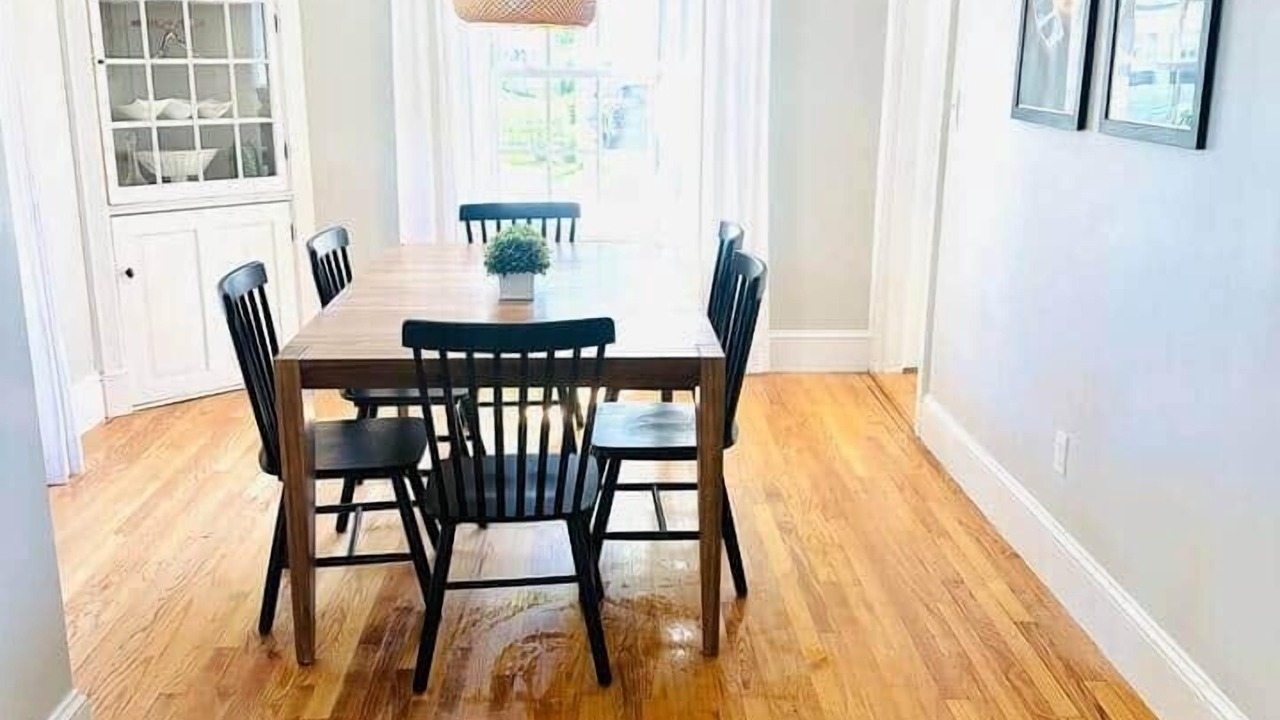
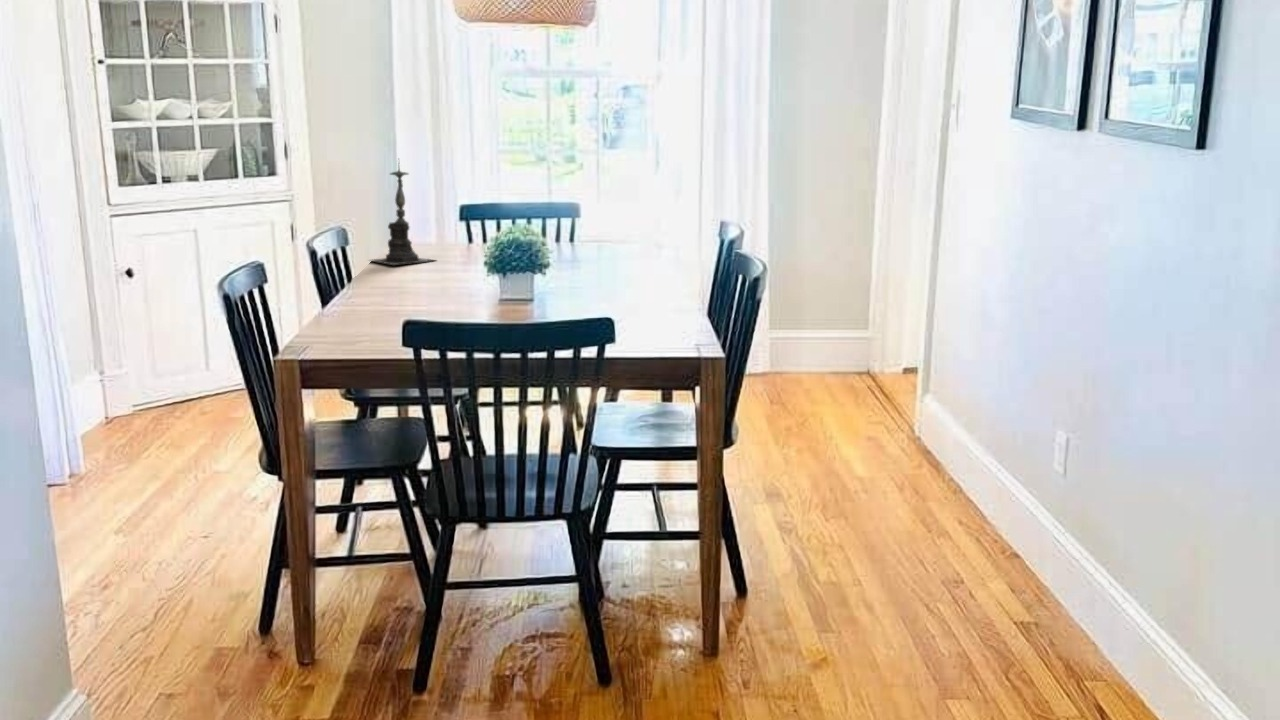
+ candle holder [367,159,439,266]
